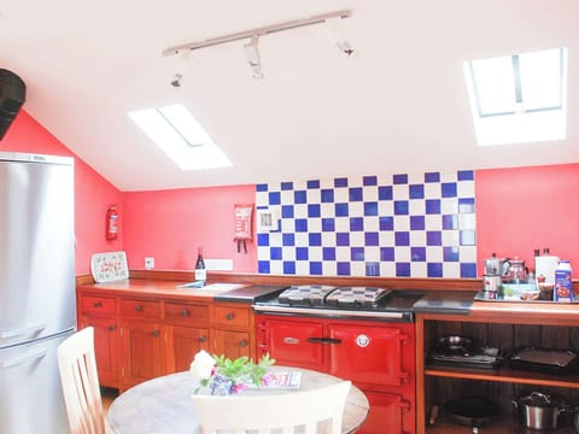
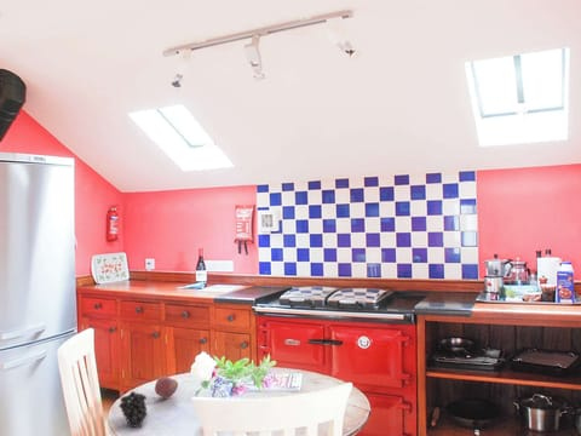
+ apple [154,375,179,400]
+ fruit [117,390,149,430]
